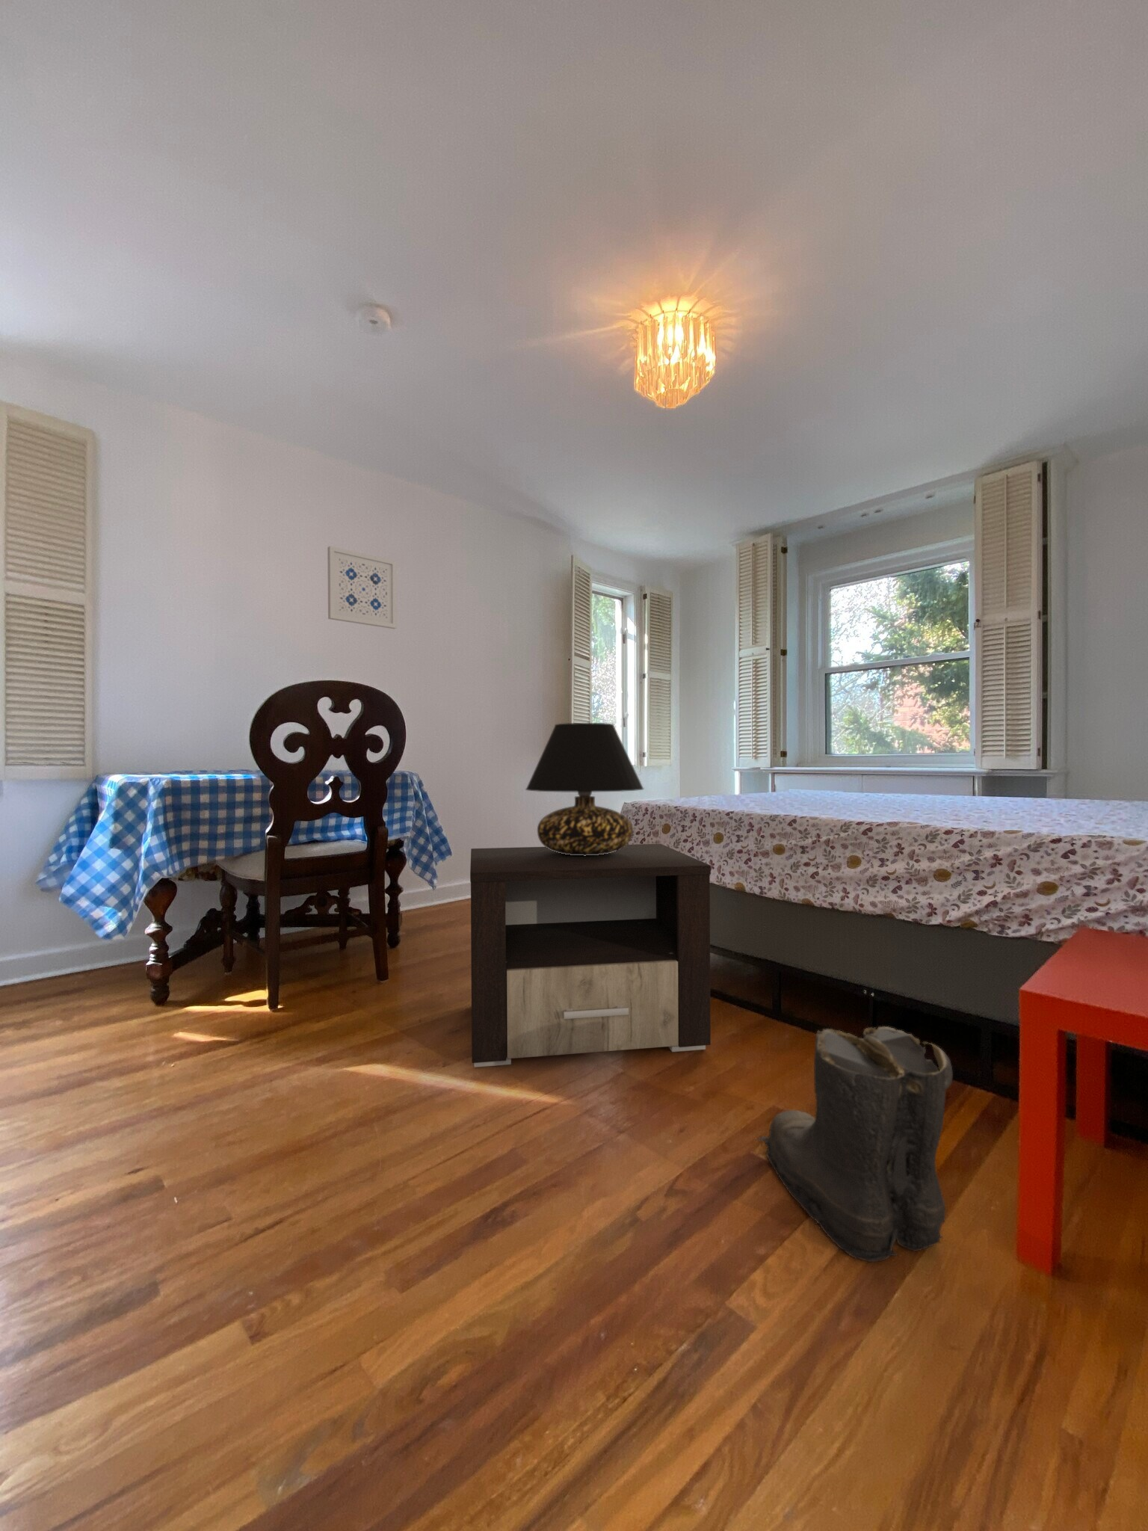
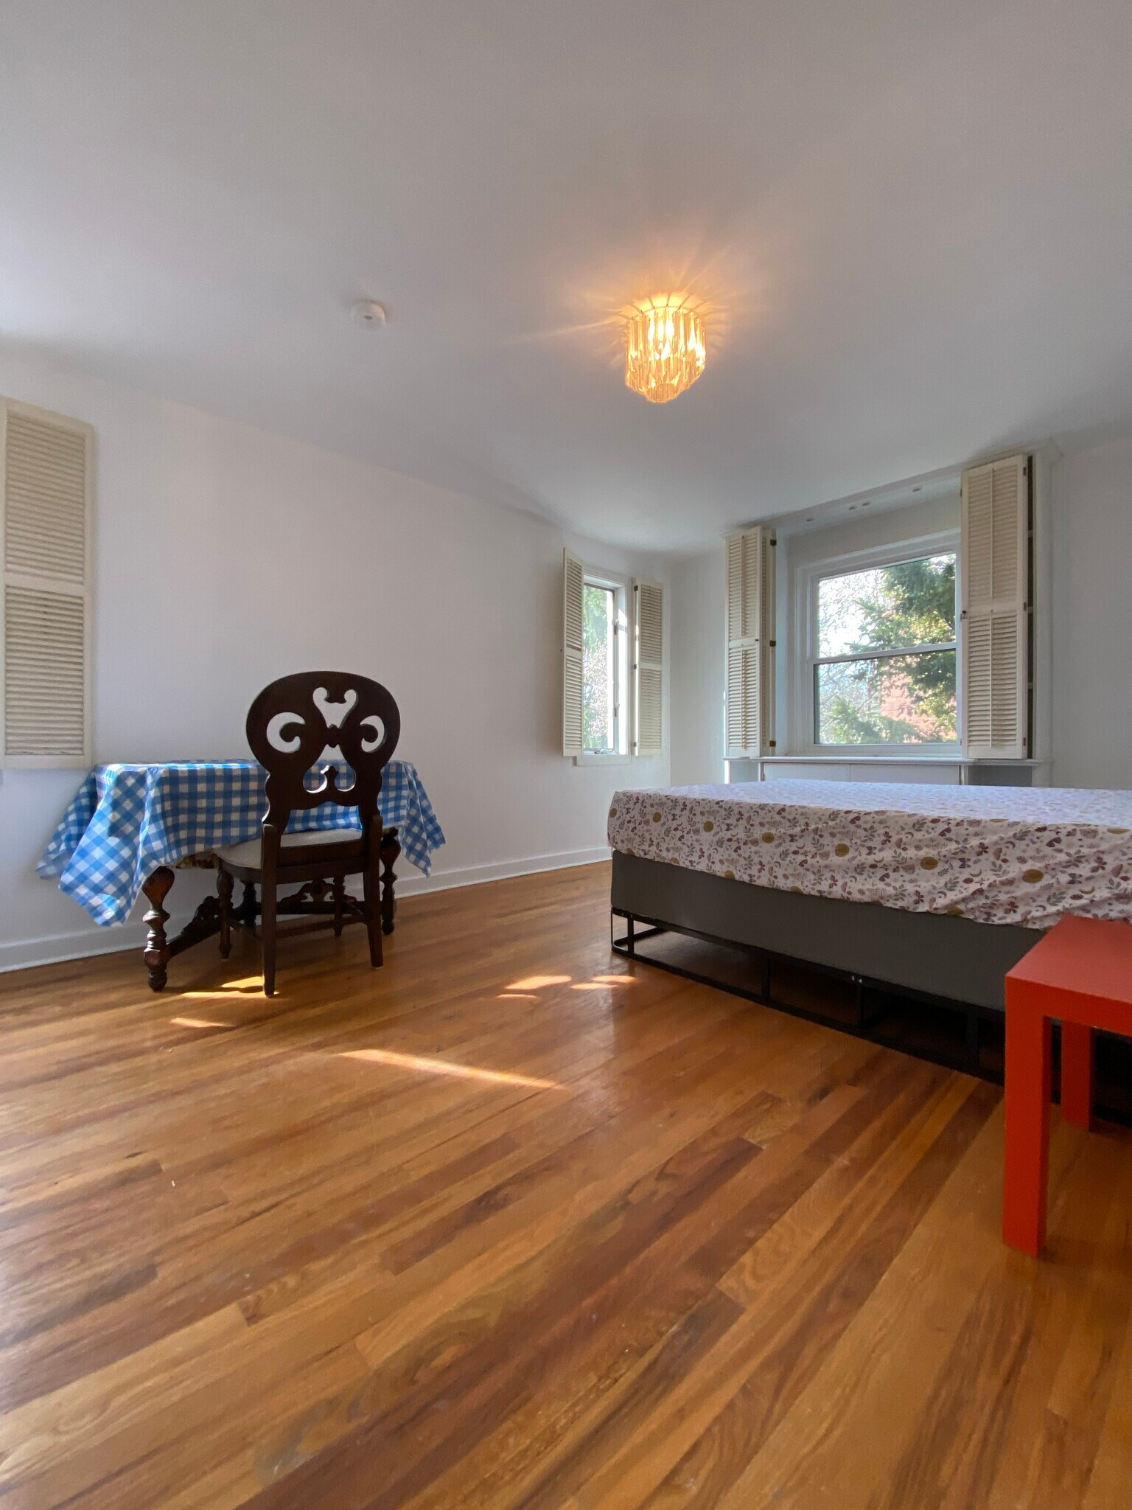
- boots [757,1026,954,1262]
- nightstand [469,843,711,1068]
- table lamp [525,722,645,856]
- wall art [327,545,397,629]
